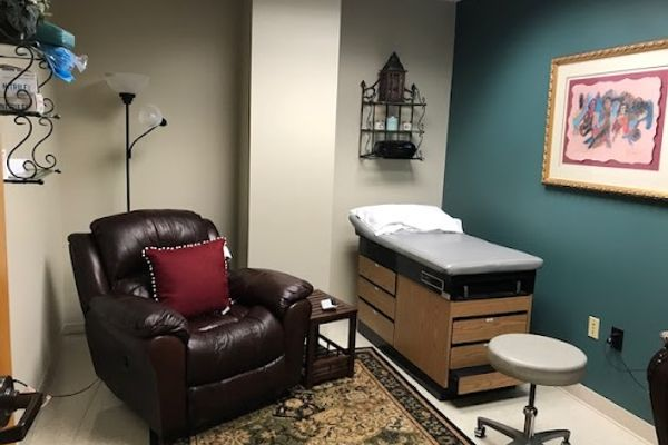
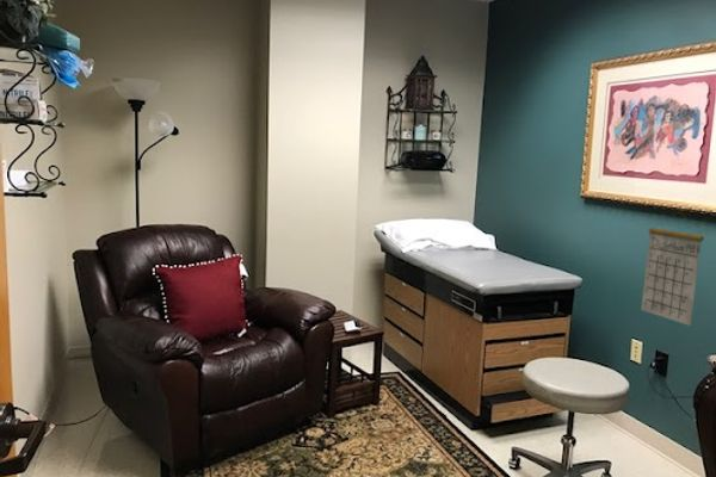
+ calendar [640,210,705,327]
